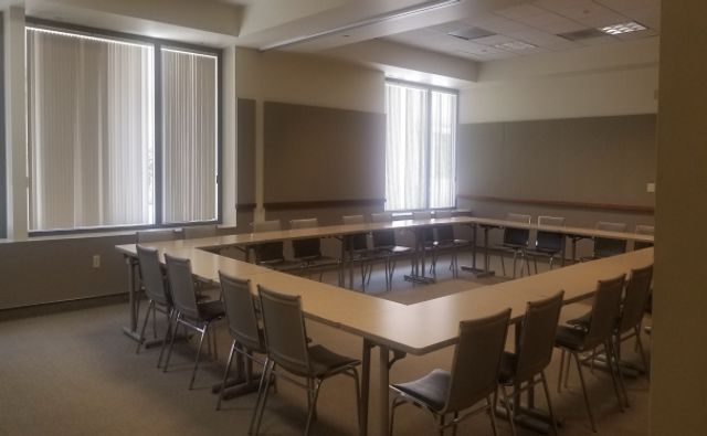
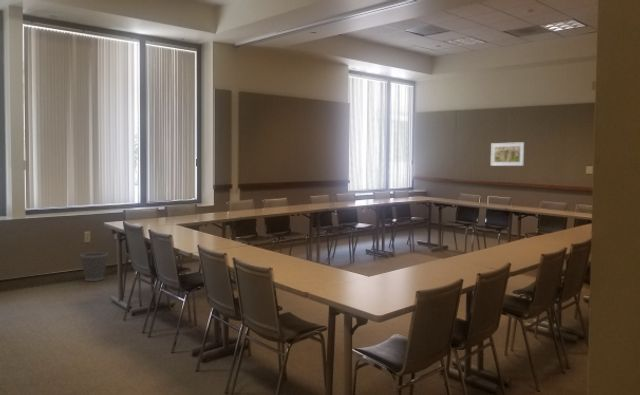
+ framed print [490,141,525,167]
+ wastebasket [79,251,109,282]
